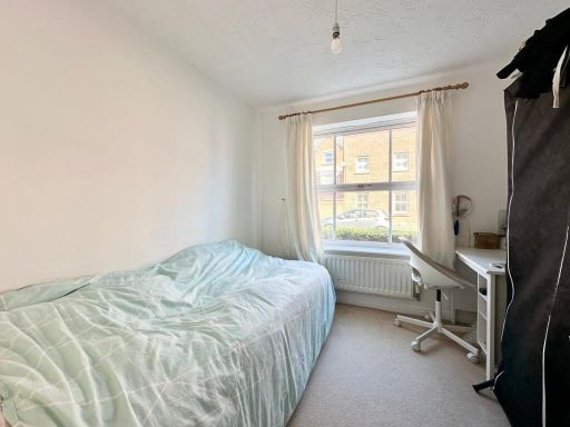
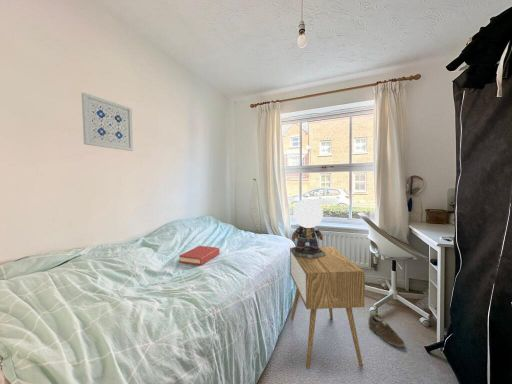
+ sneaker [368,313,406,348]
+ nightstand [289,246,366,370]
+ wall art [81,92,134,152]
+ hardback book [178,245,220,266]
+ table lamp [289,198,326,259]
